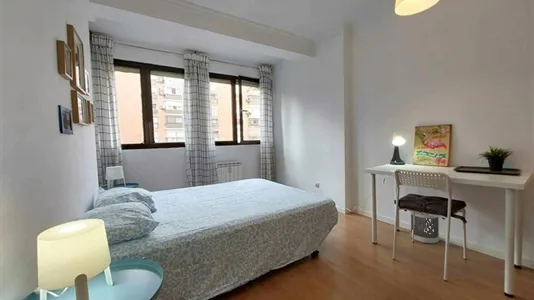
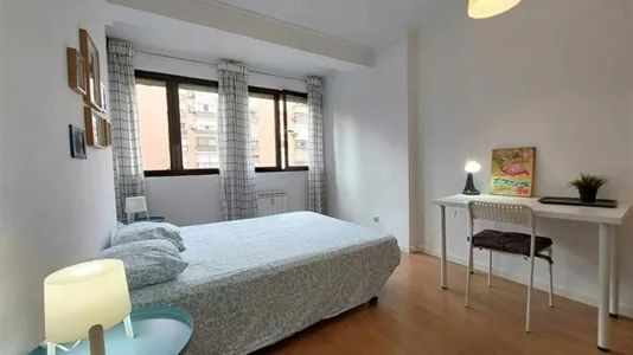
- wastebasket [410,211,440,245]
